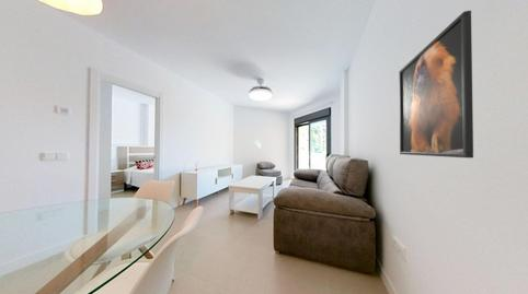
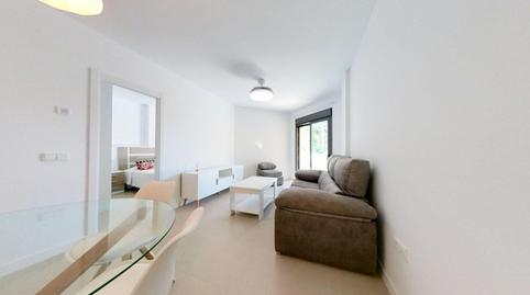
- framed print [398,10,474,158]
